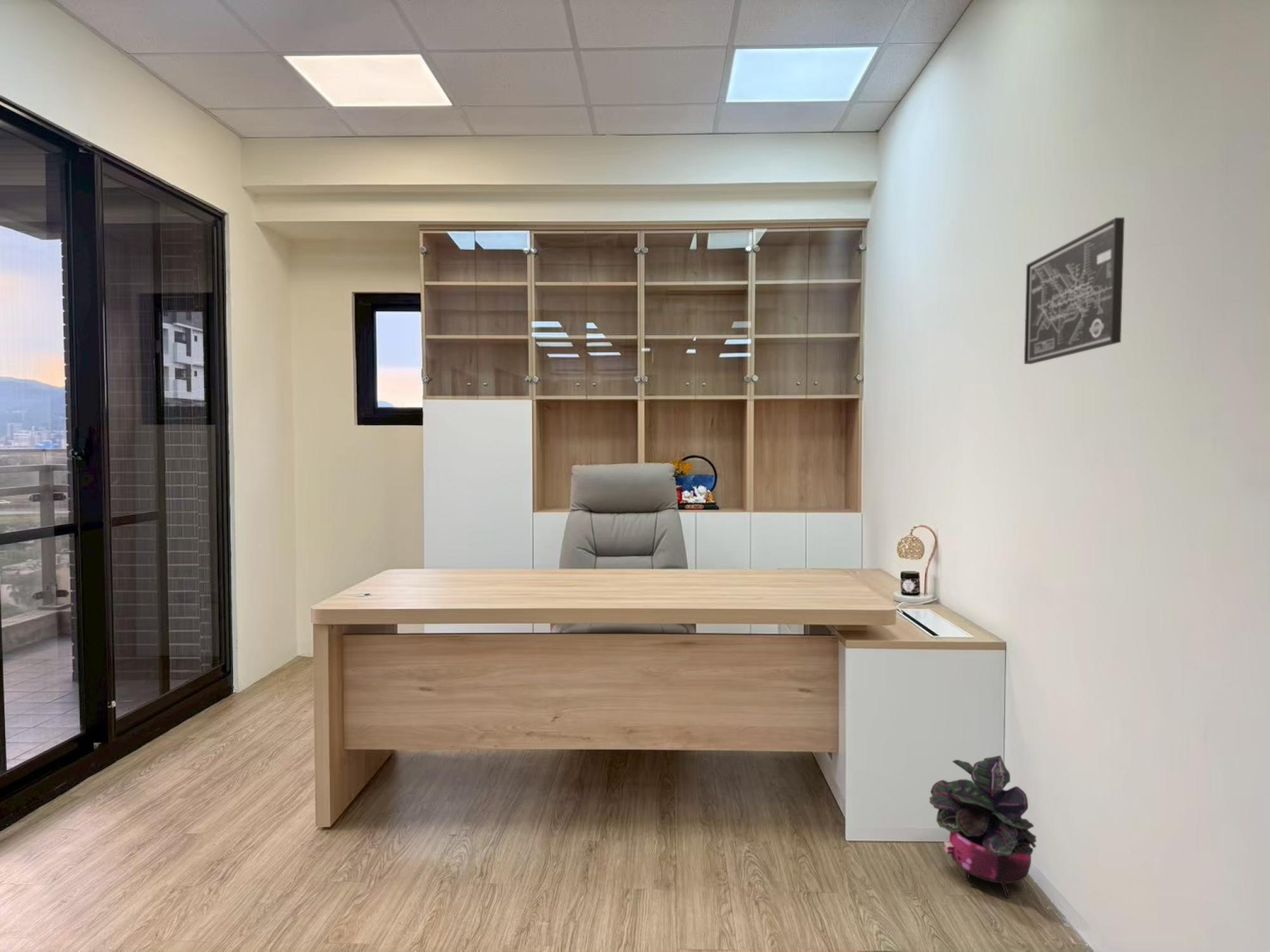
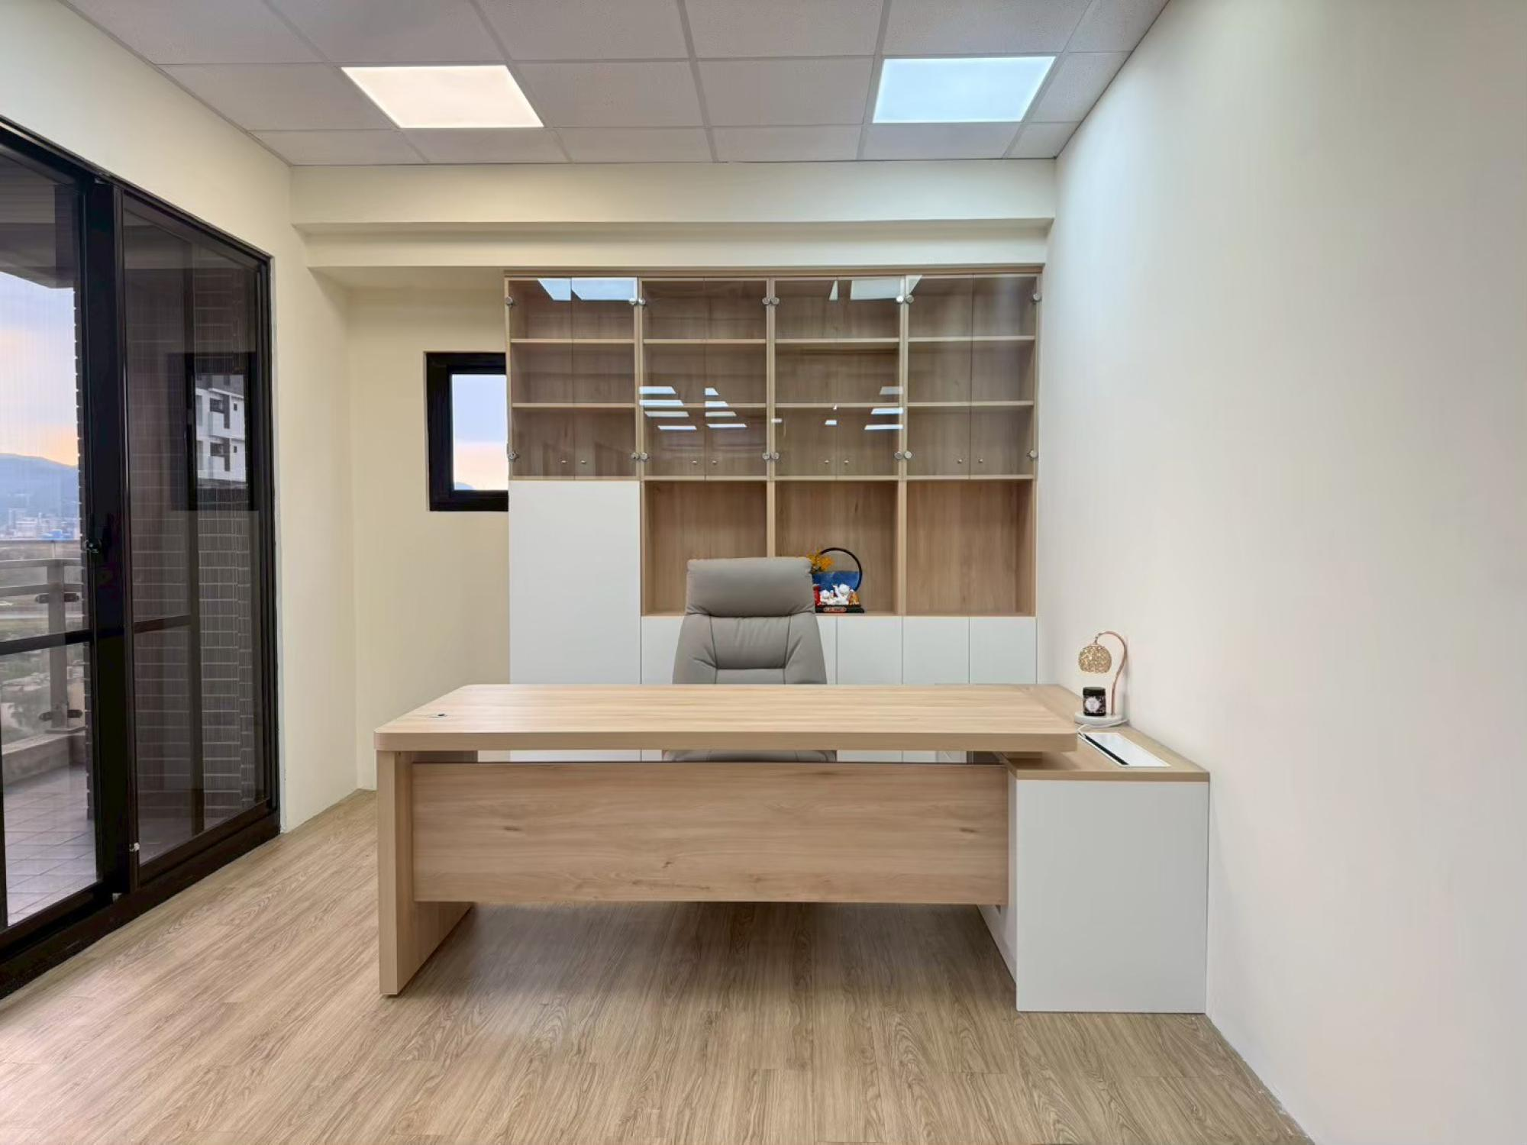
- potted plant [928,755,1037,899]
- wall art [1024,216,1125,365]
